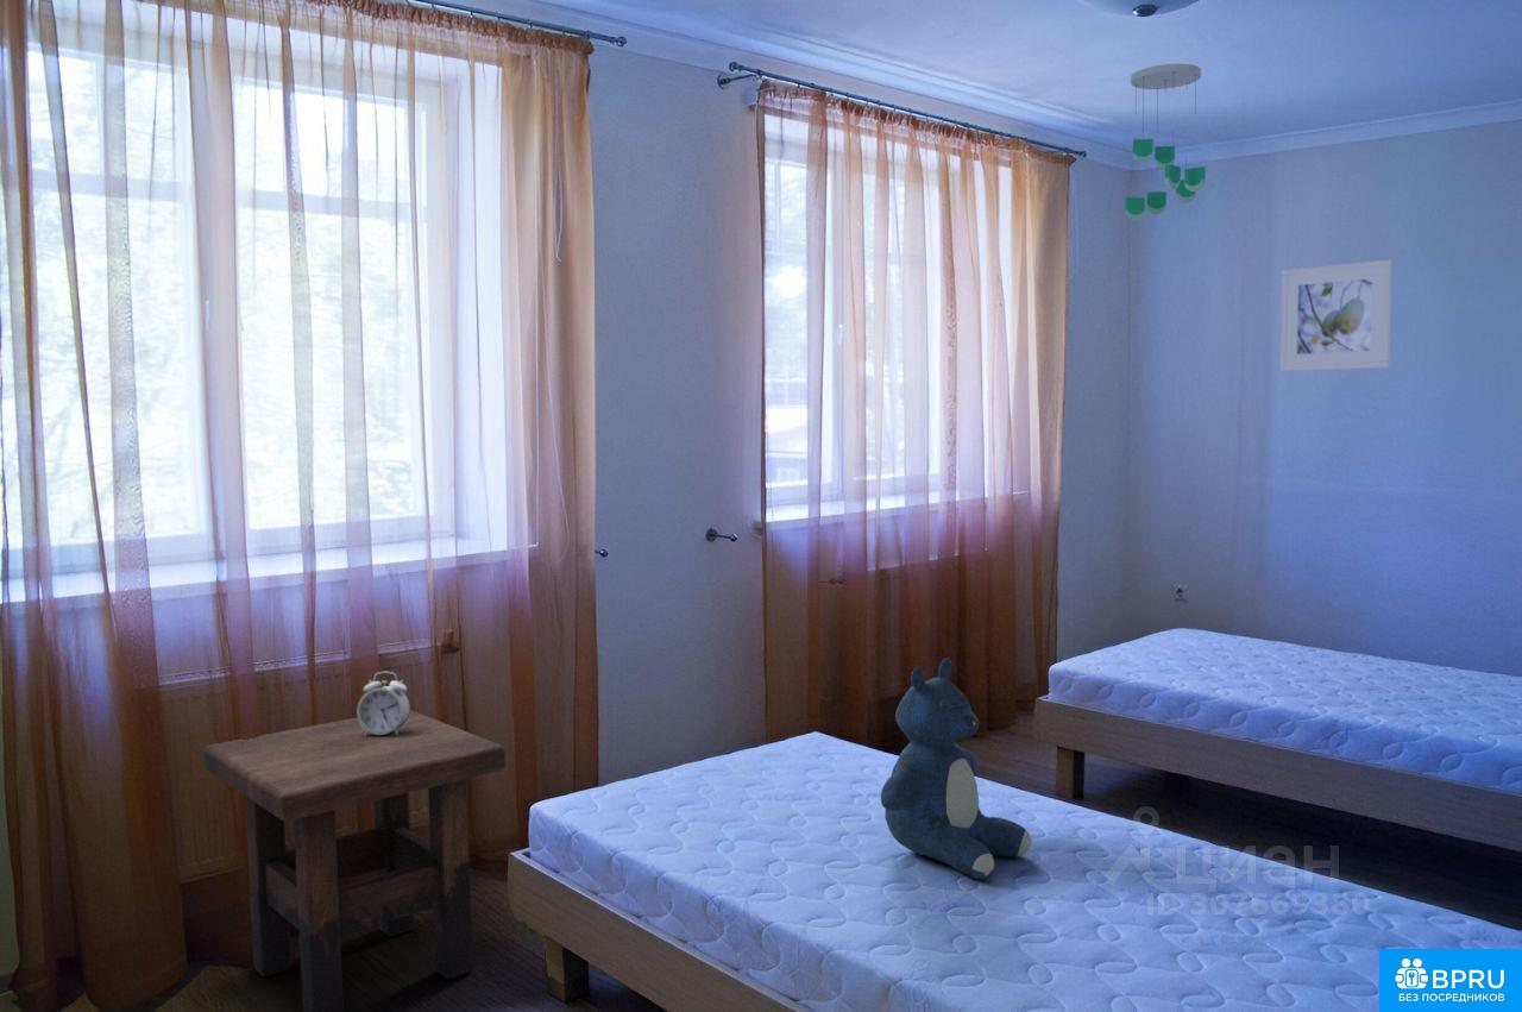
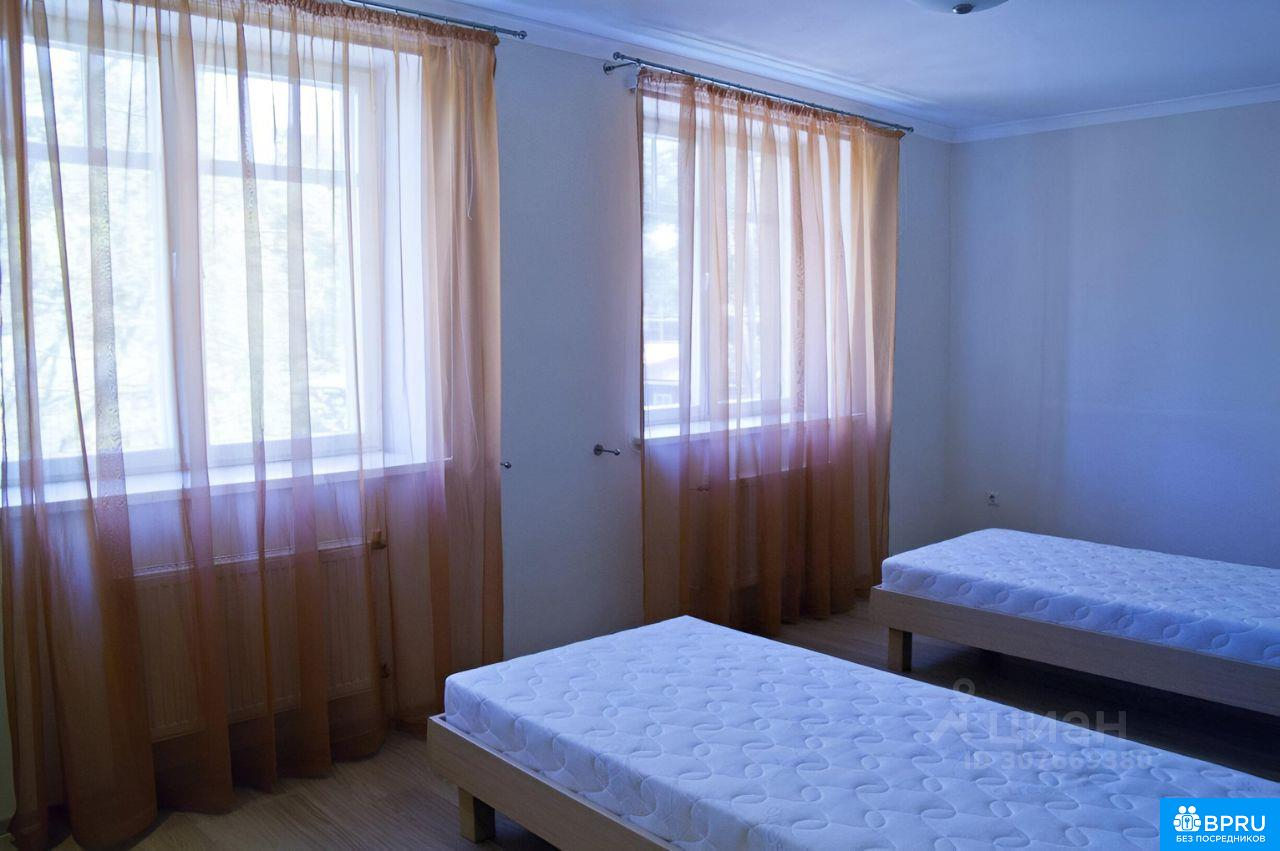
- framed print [1279,259,1394,372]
- ceiling mobile [1125,63,1206,221]
- side table [202,709,507,1012]
- alarm clock [356,671,411,735]
- teddy bear [880,658,1032,880]
